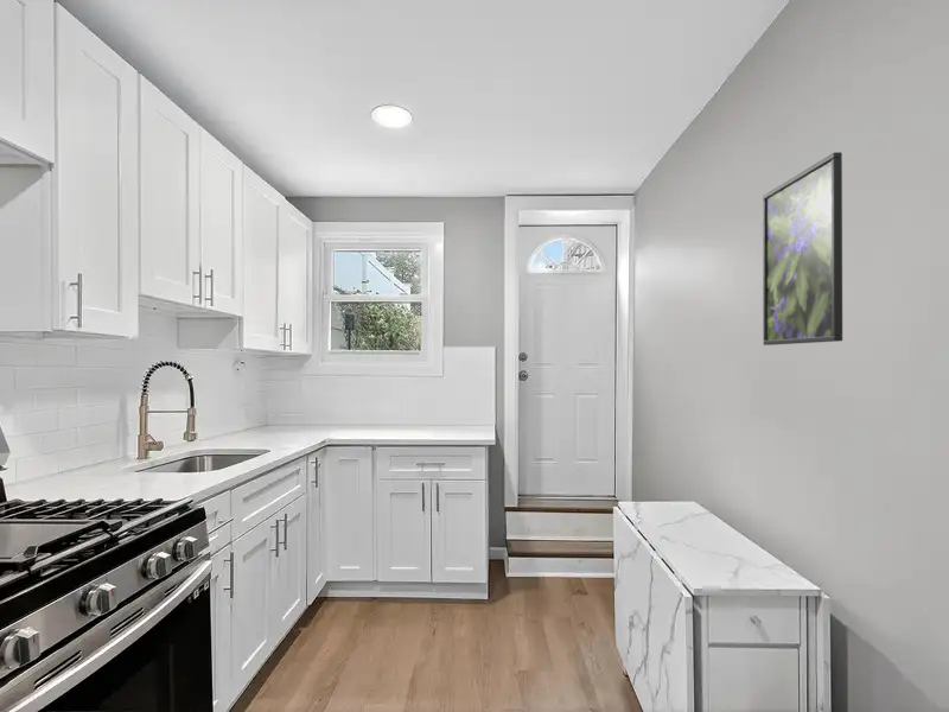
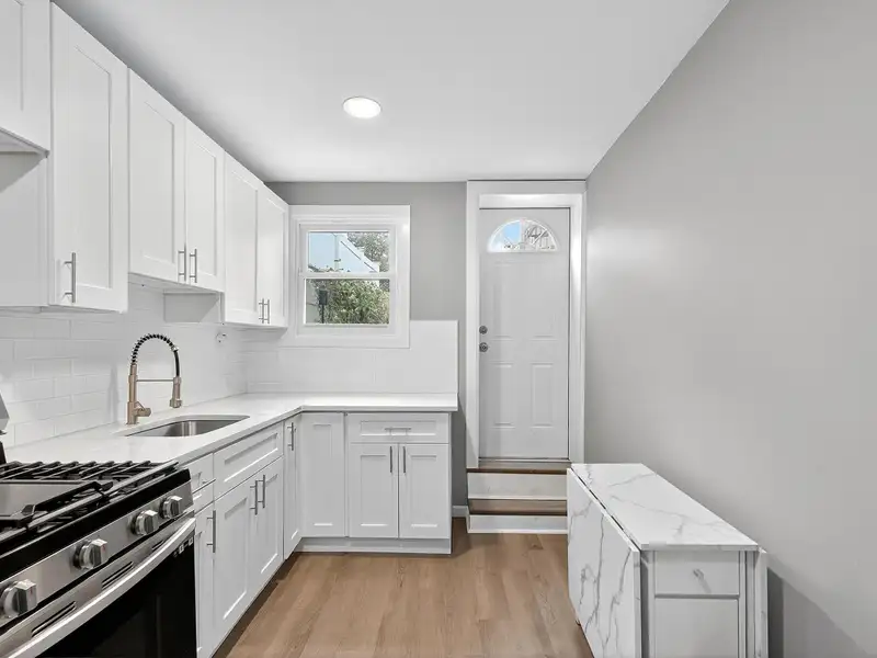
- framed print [762,151,843,347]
